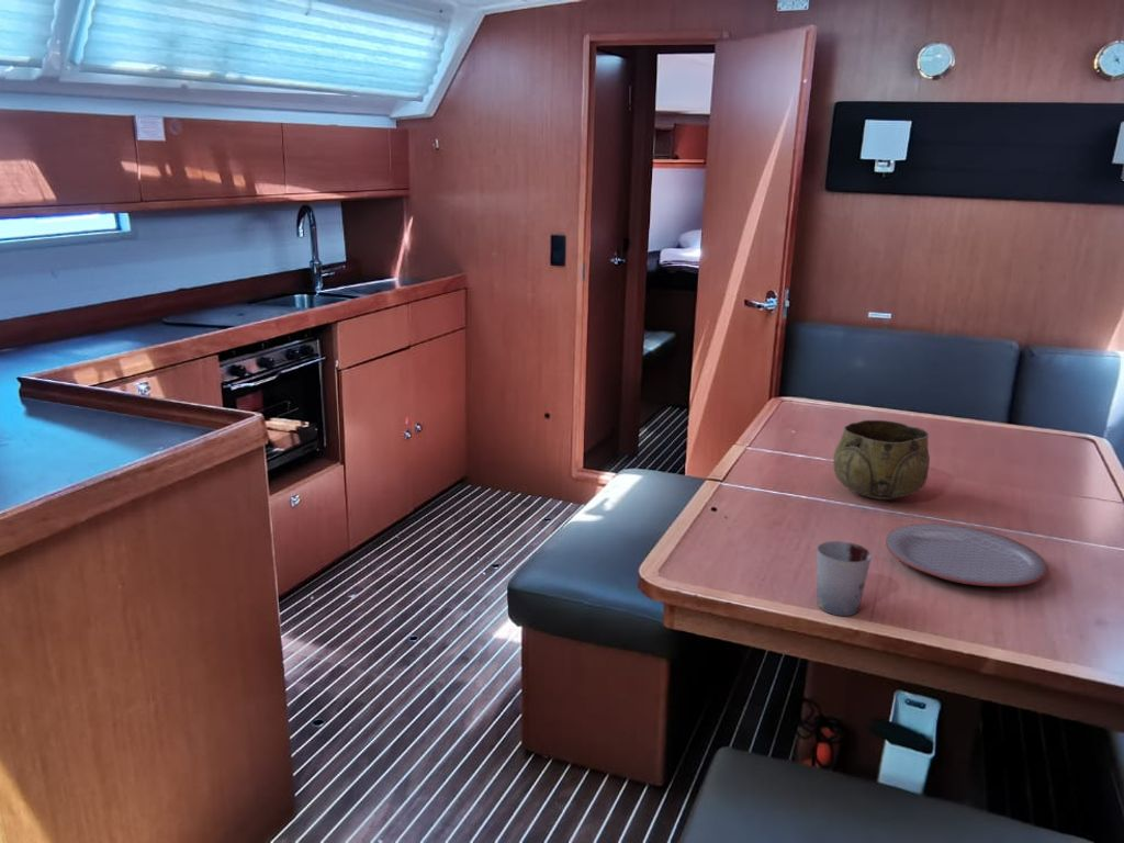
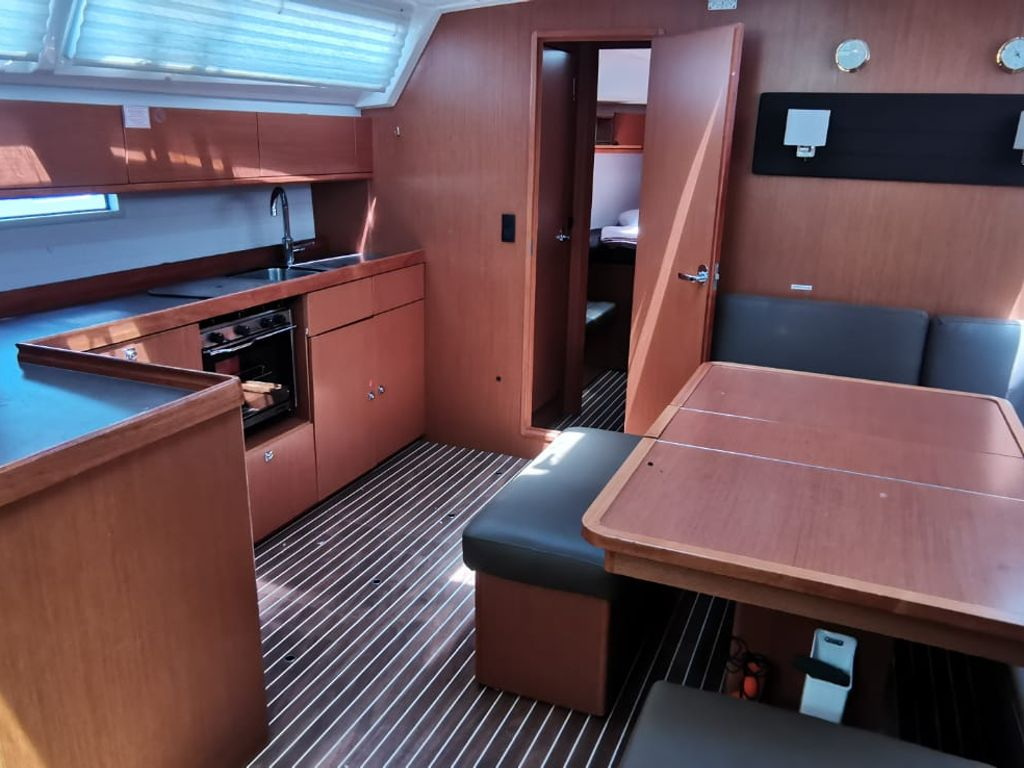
- cup [816,540,873,617]
- plate [885,522,1048,587]
- decorative bowl [833,419,931,501]
